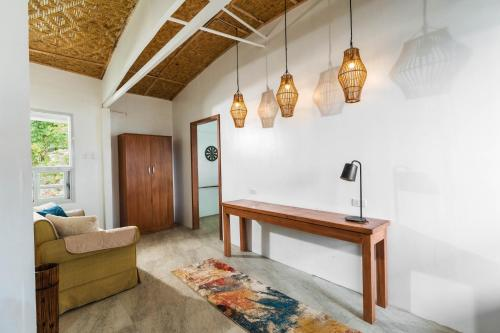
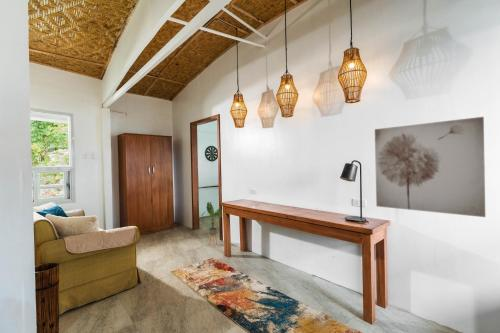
+ wall art [374,116,486,218]
+ house plant [200,201,223,248]
